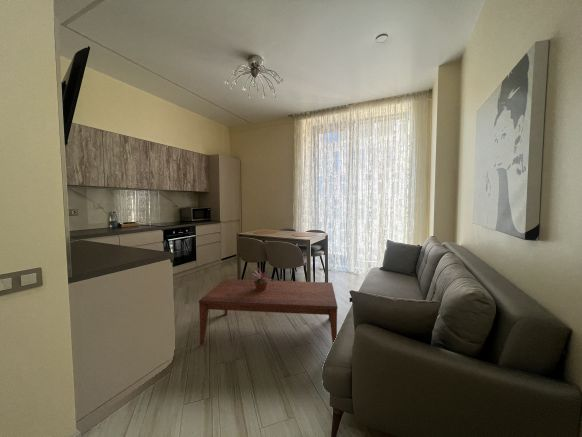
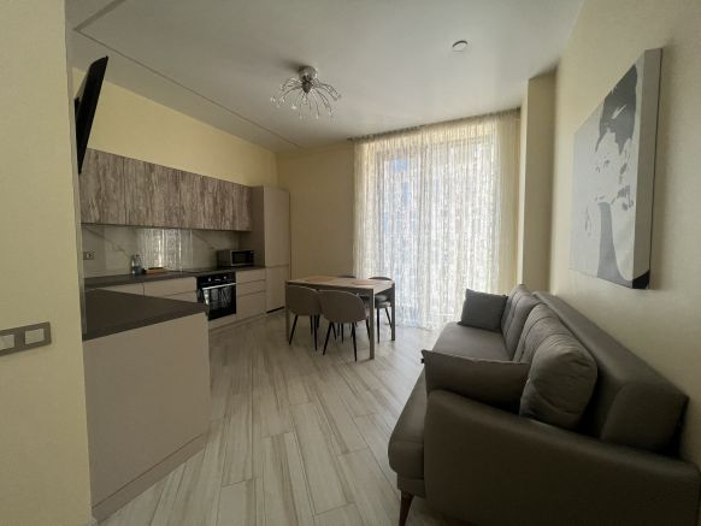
- potted plant [249,268,274,291]
- coffee table [198,278,339,346]
